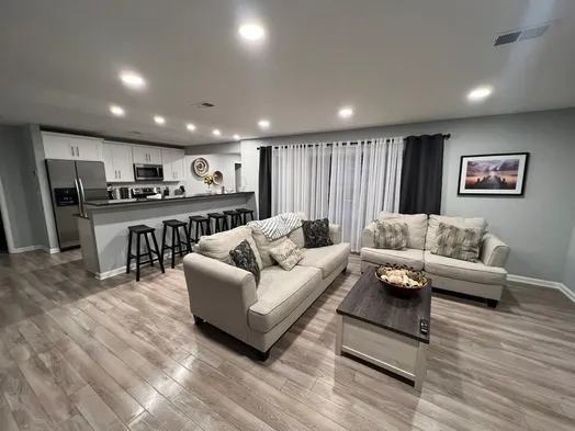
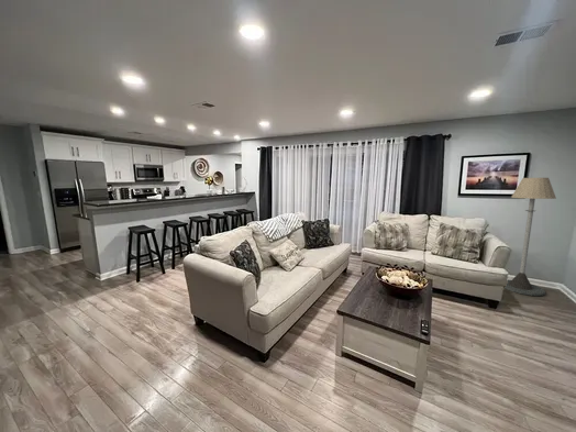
+ floor lamp [503,177,557,297]
